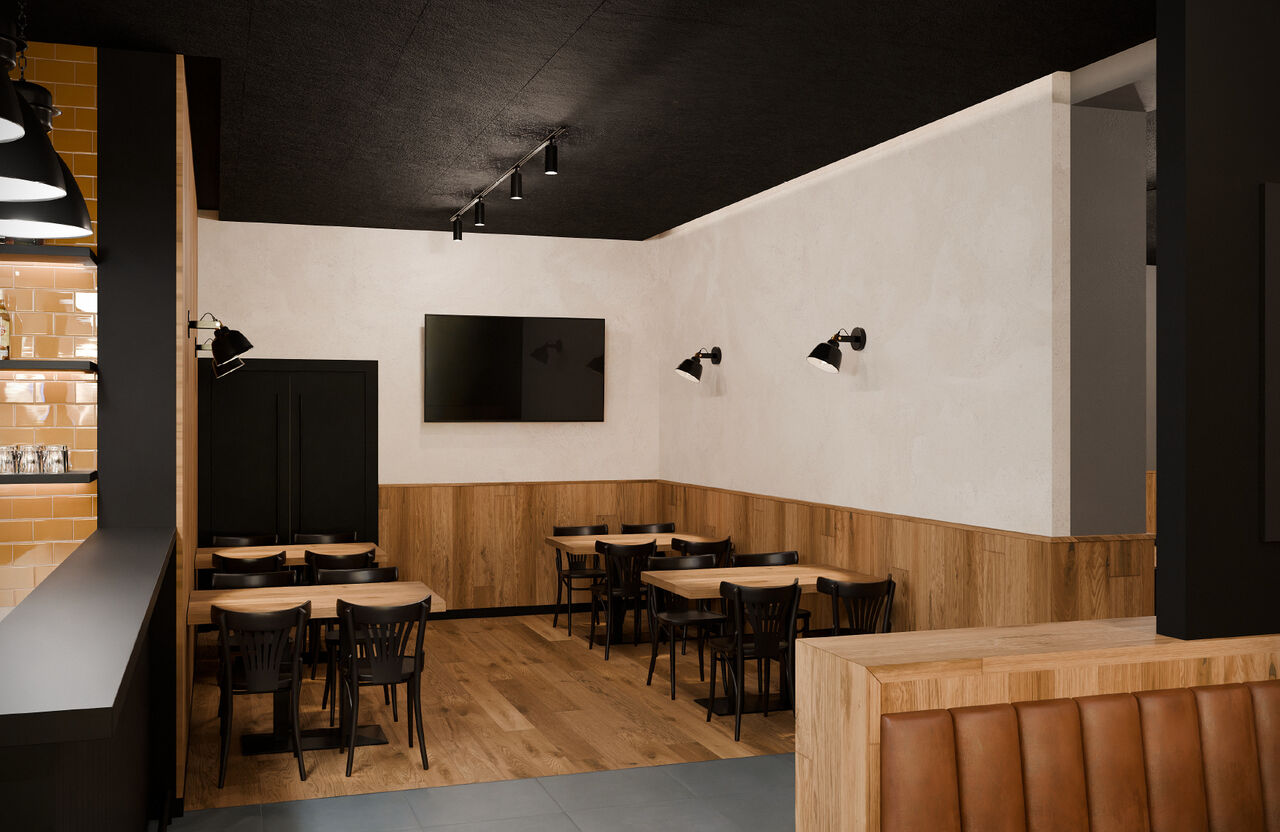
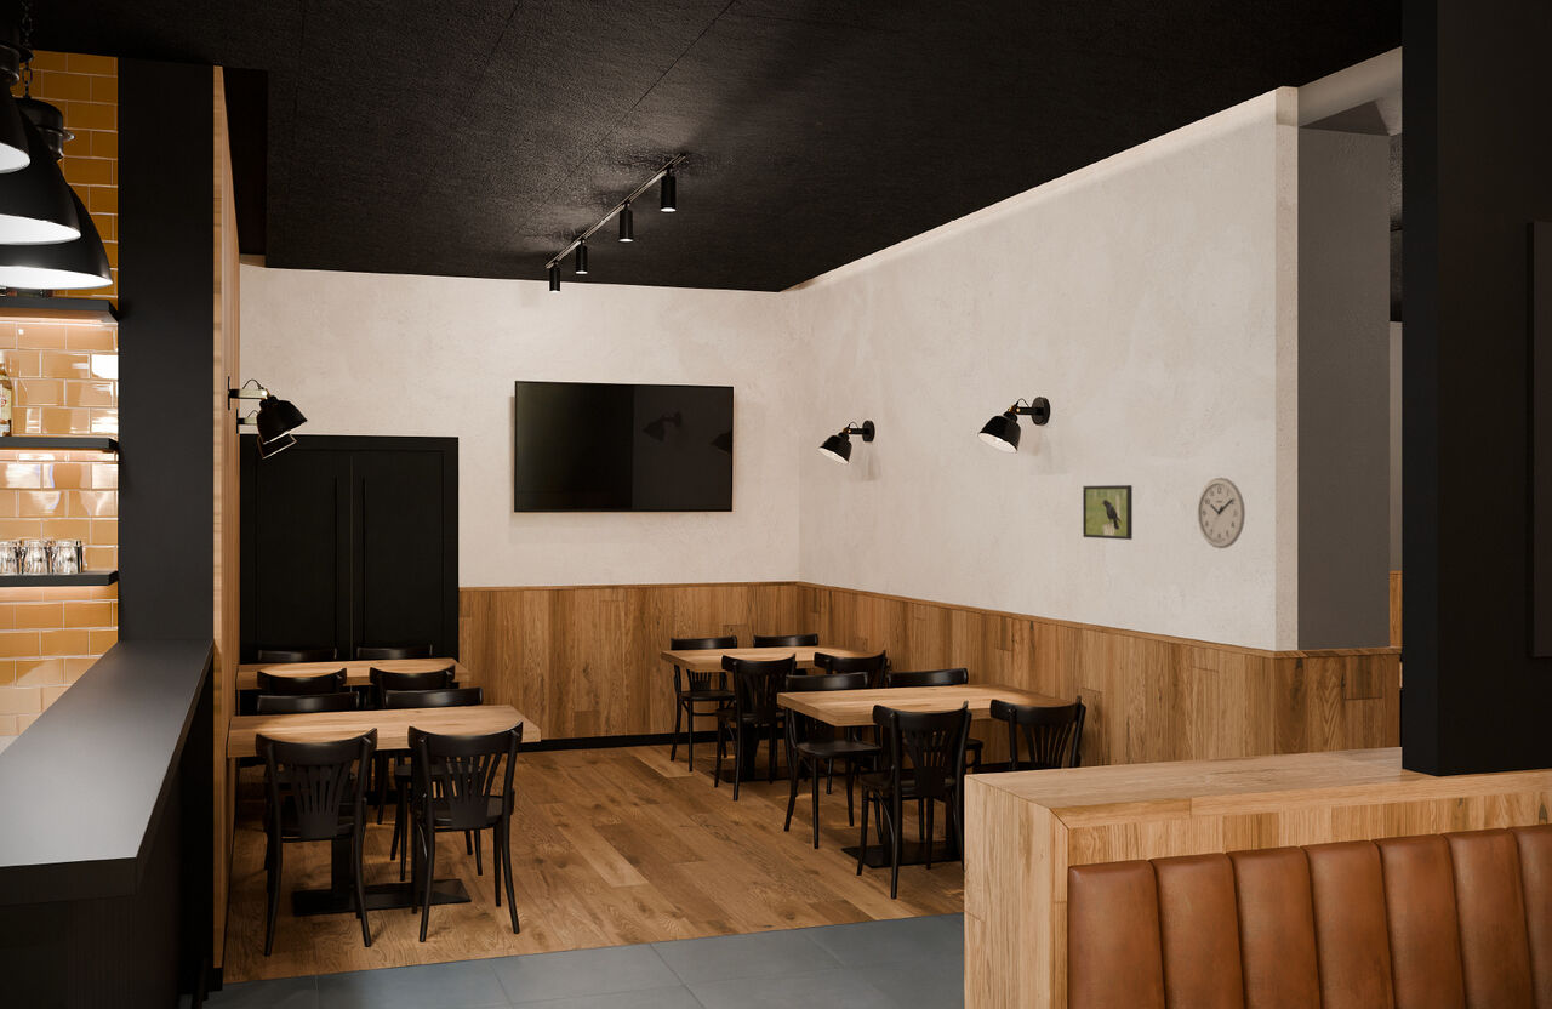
+ wall clock [1197,477,1246,549]
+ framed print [1082,484,1134,541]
